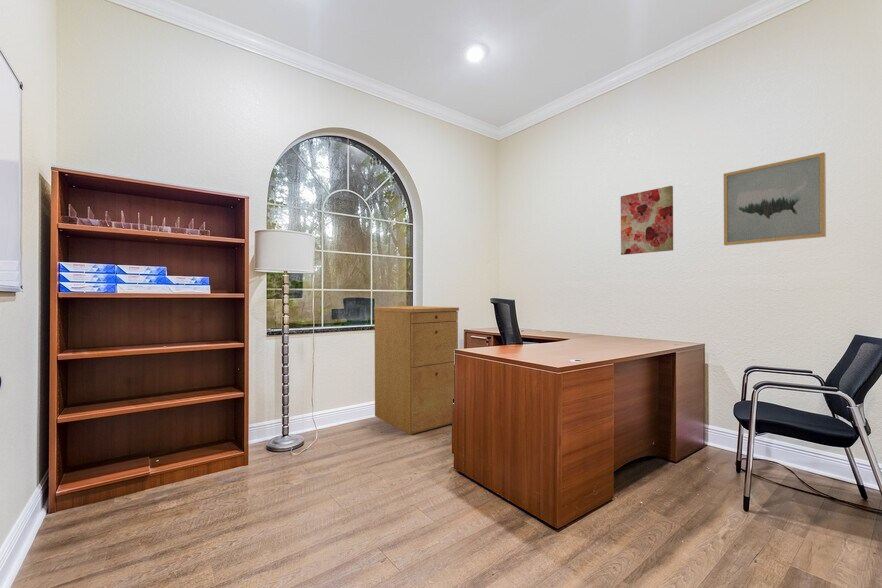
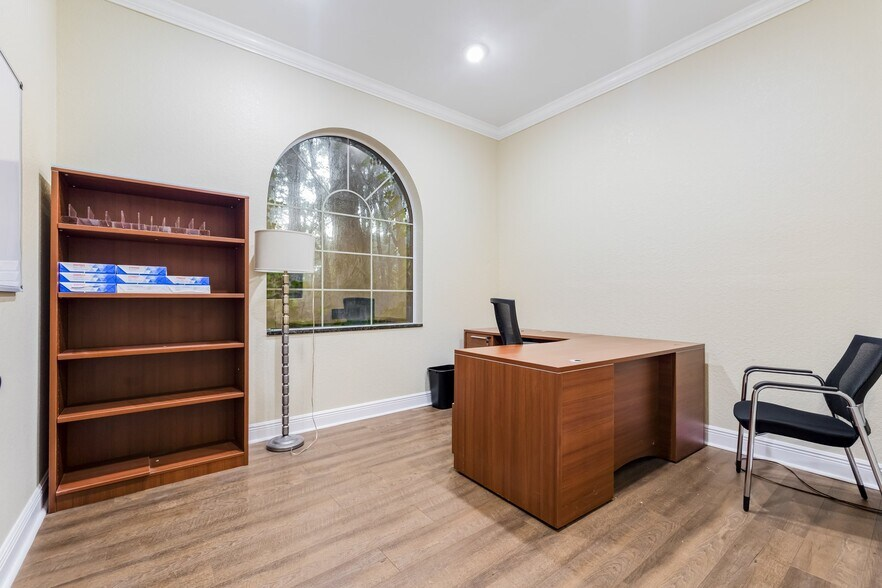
- filing cabinet [373,305,460,436]
- wall art [620,185,674,256]
- wall art [723,152,827,246]
